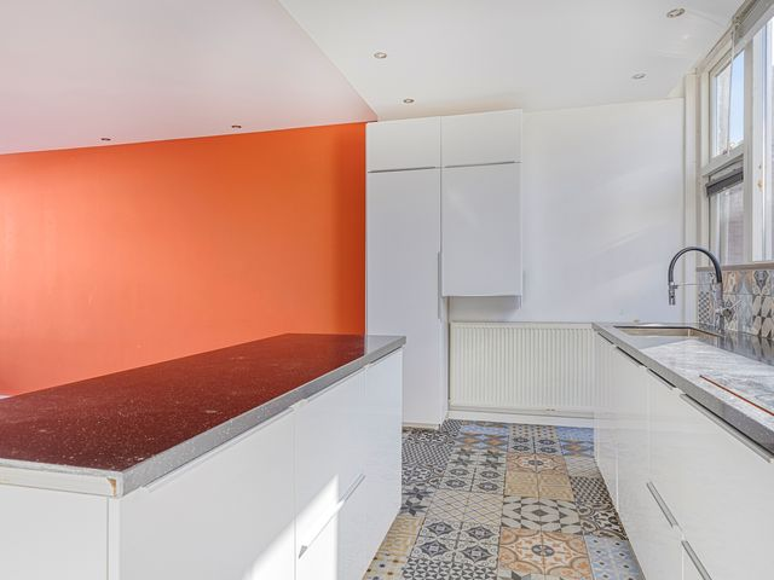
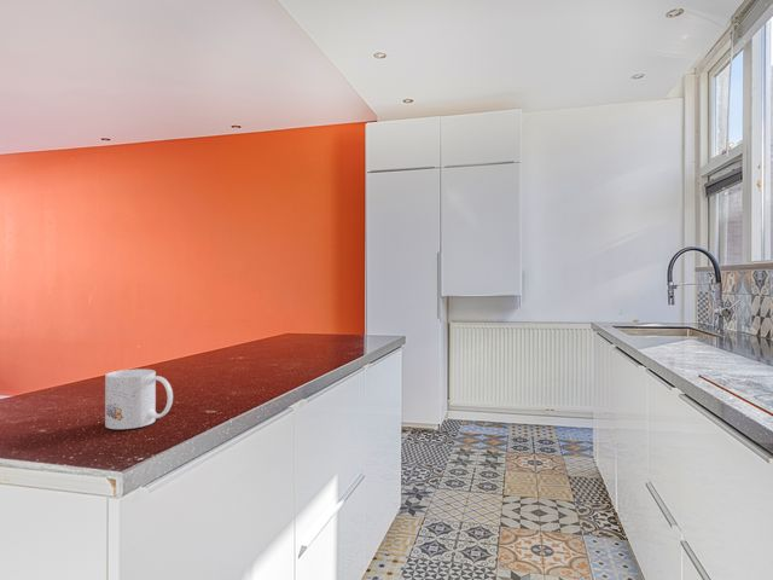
+ mug [104,369,174,430]
